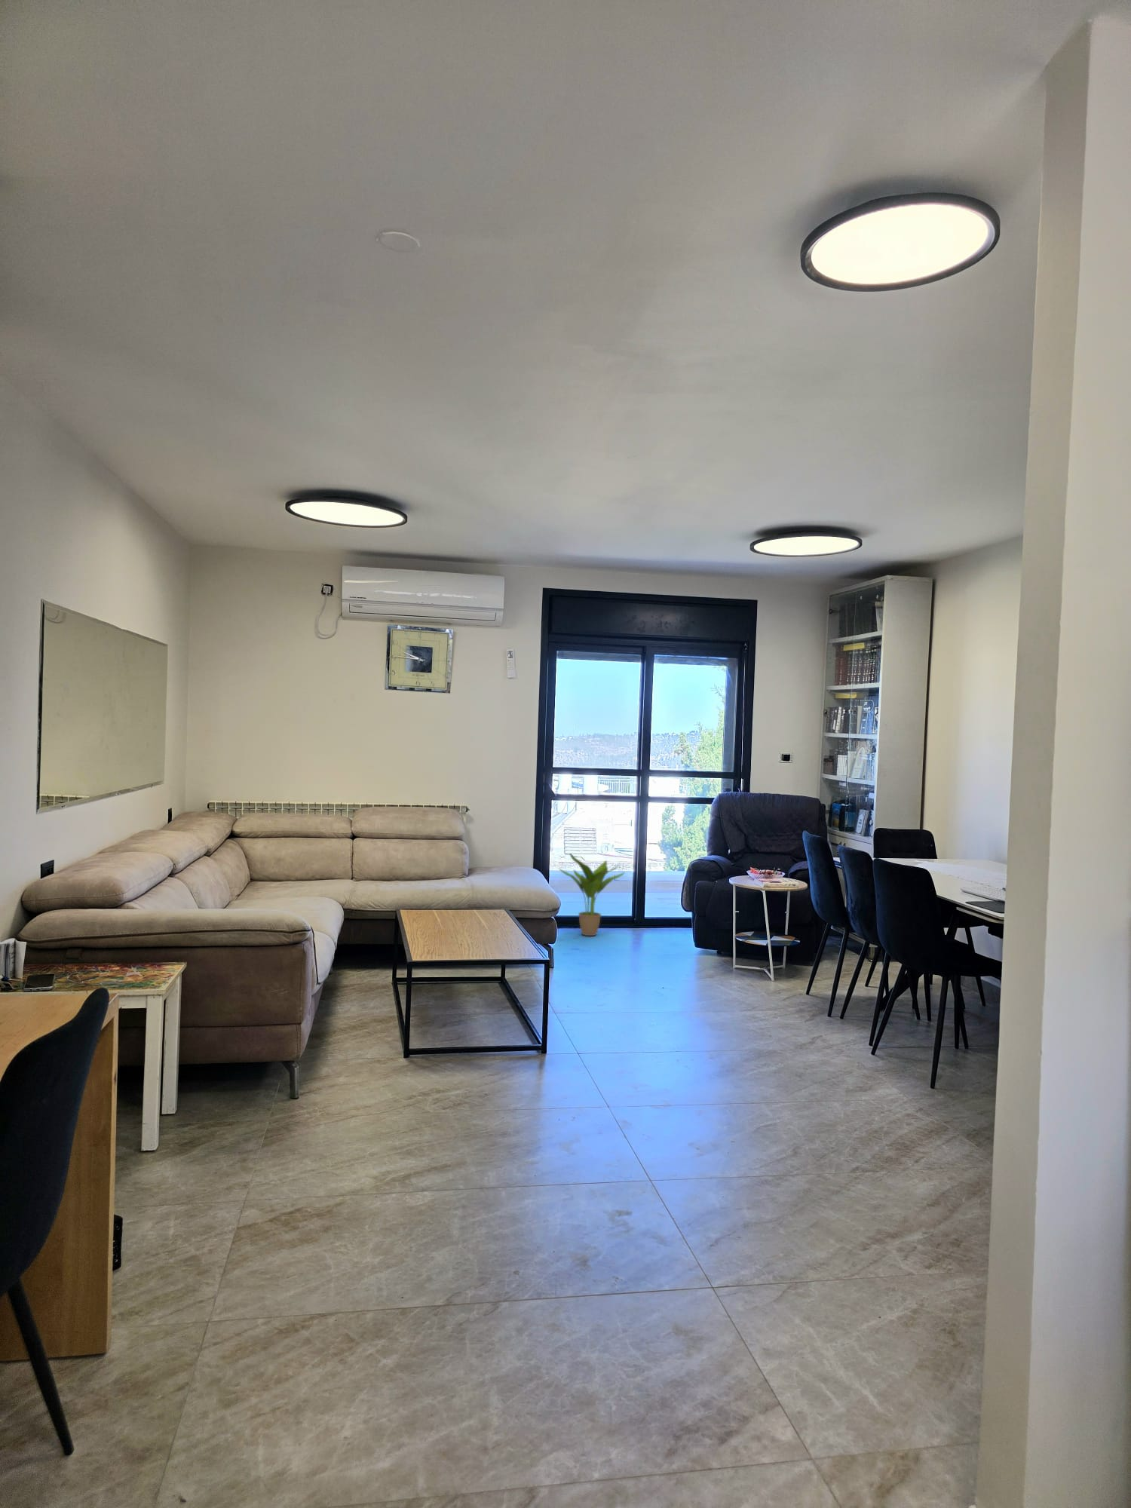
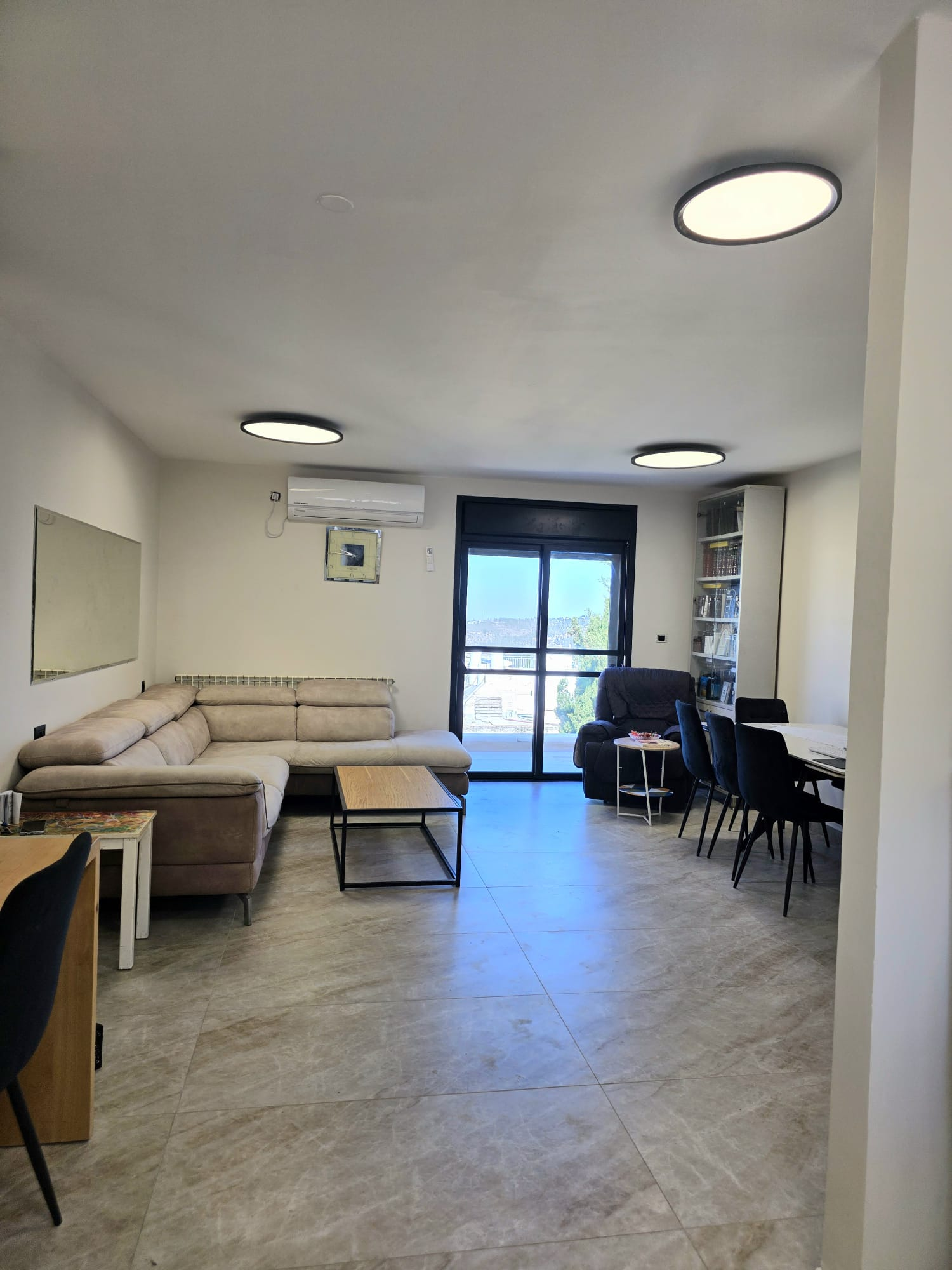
- potted plant [558,853,625,937]
